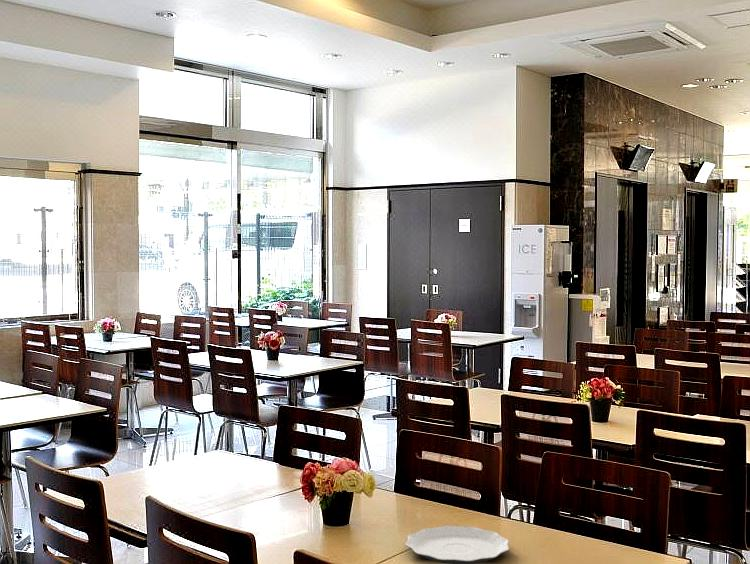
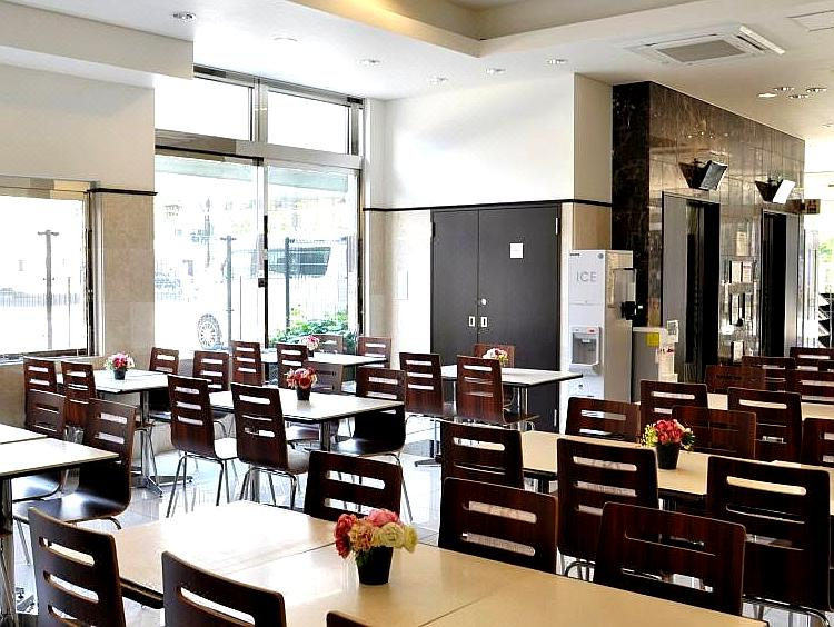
- plate [405,525,510,564]
